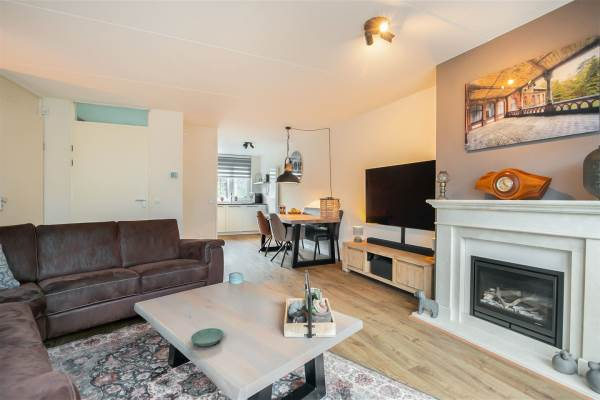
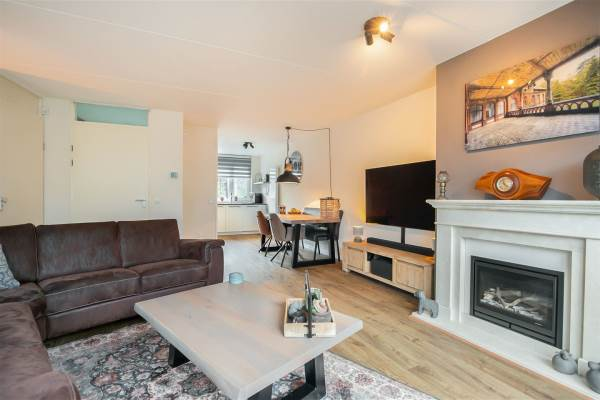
- saucer [190,327,224,348]
